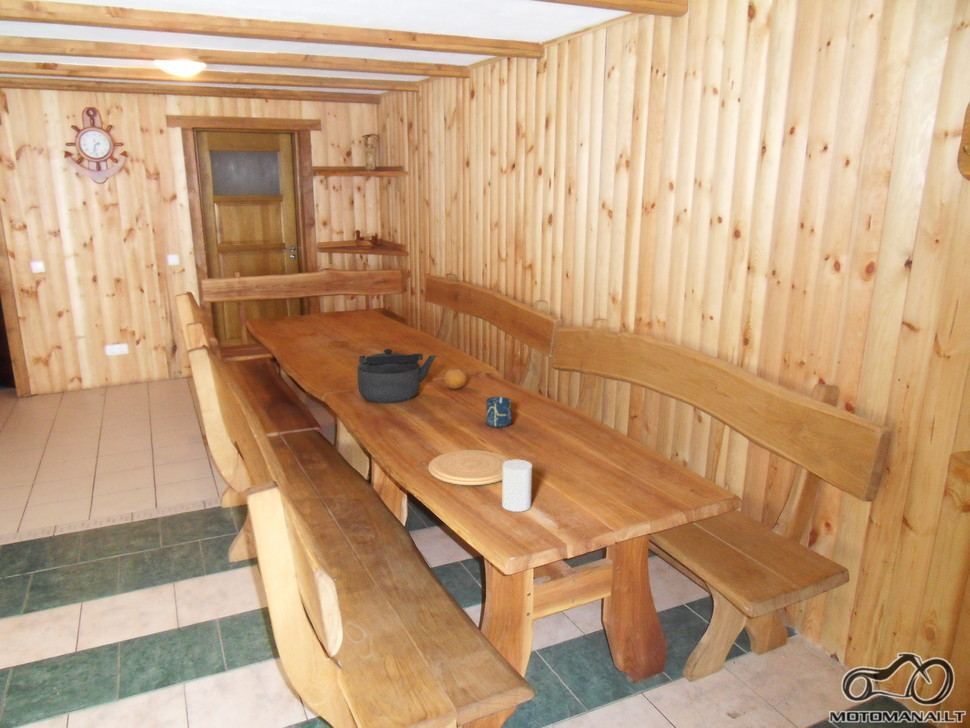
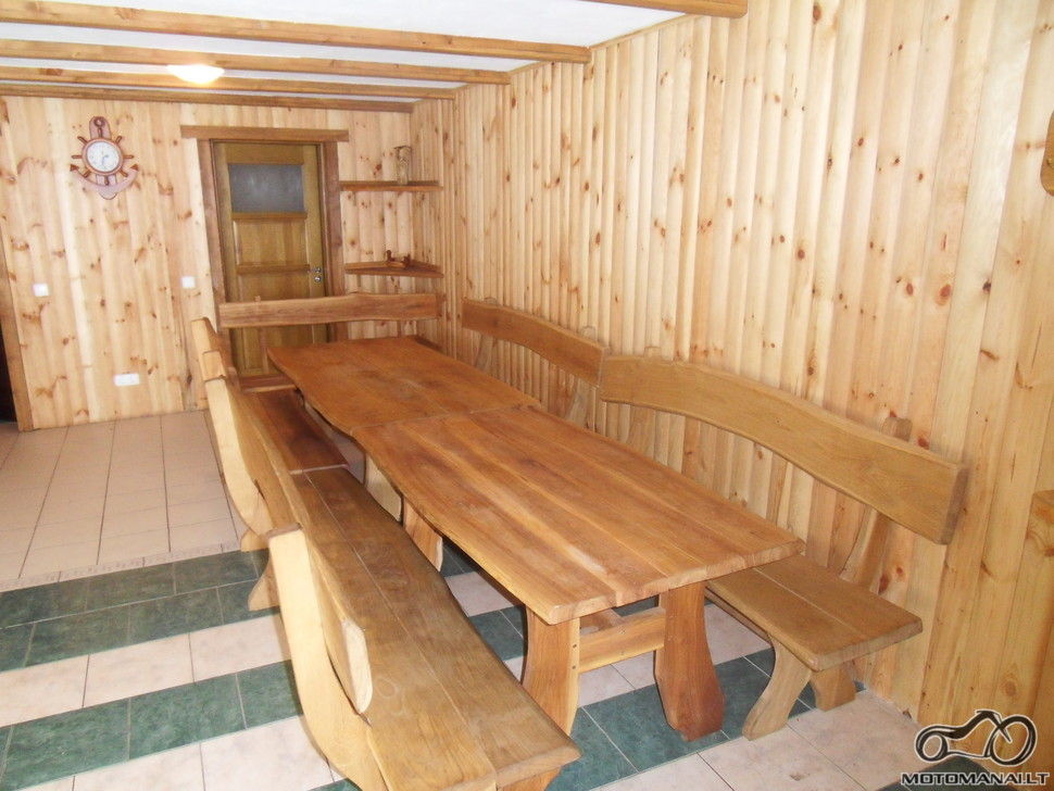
- cup [485,396,513,428]
- plate [427,449,511,486]
- fruit [443,368,468,390]
- cup [501,459,533,513]
- kettle [356,348,437,404]
